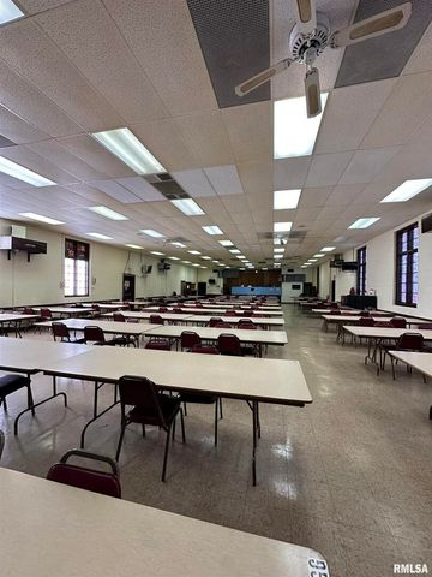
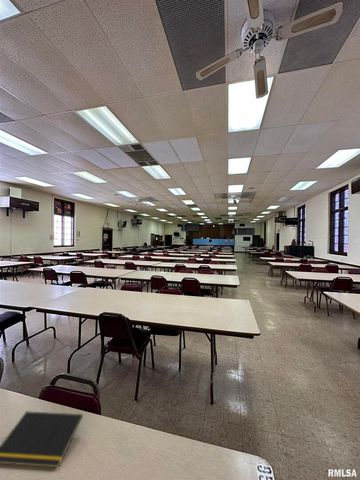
+ notepad [0,410,84,468]
